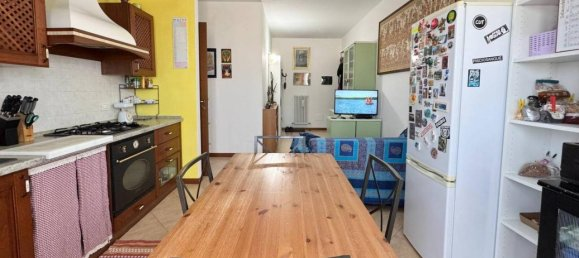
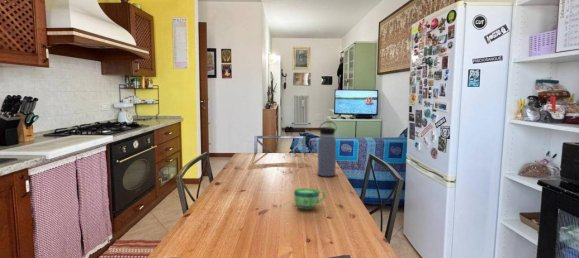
+ cup [293,187,327,210]
+ water bottle [317,120,337,177]
